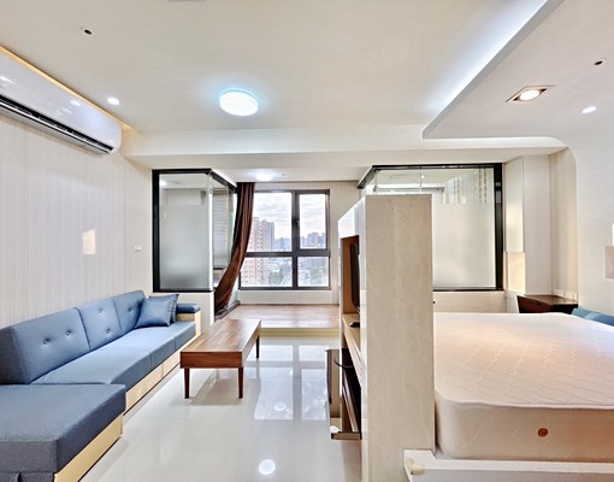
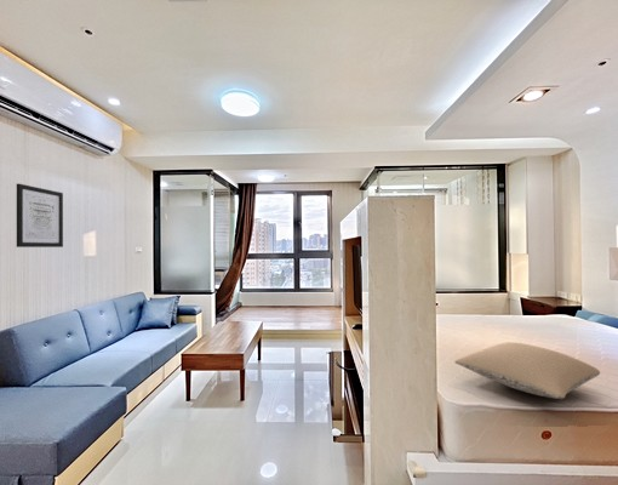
+ pillow [453,341,601,400]
+ wall art [16,182,64,249]
